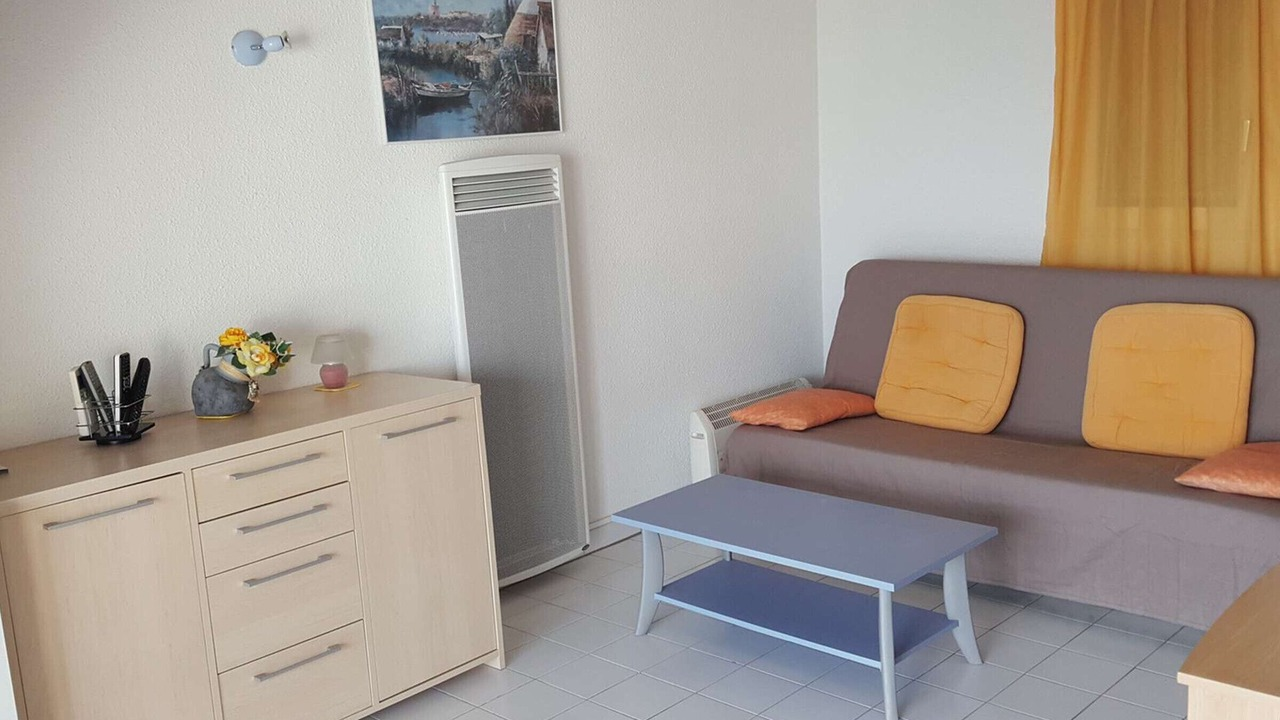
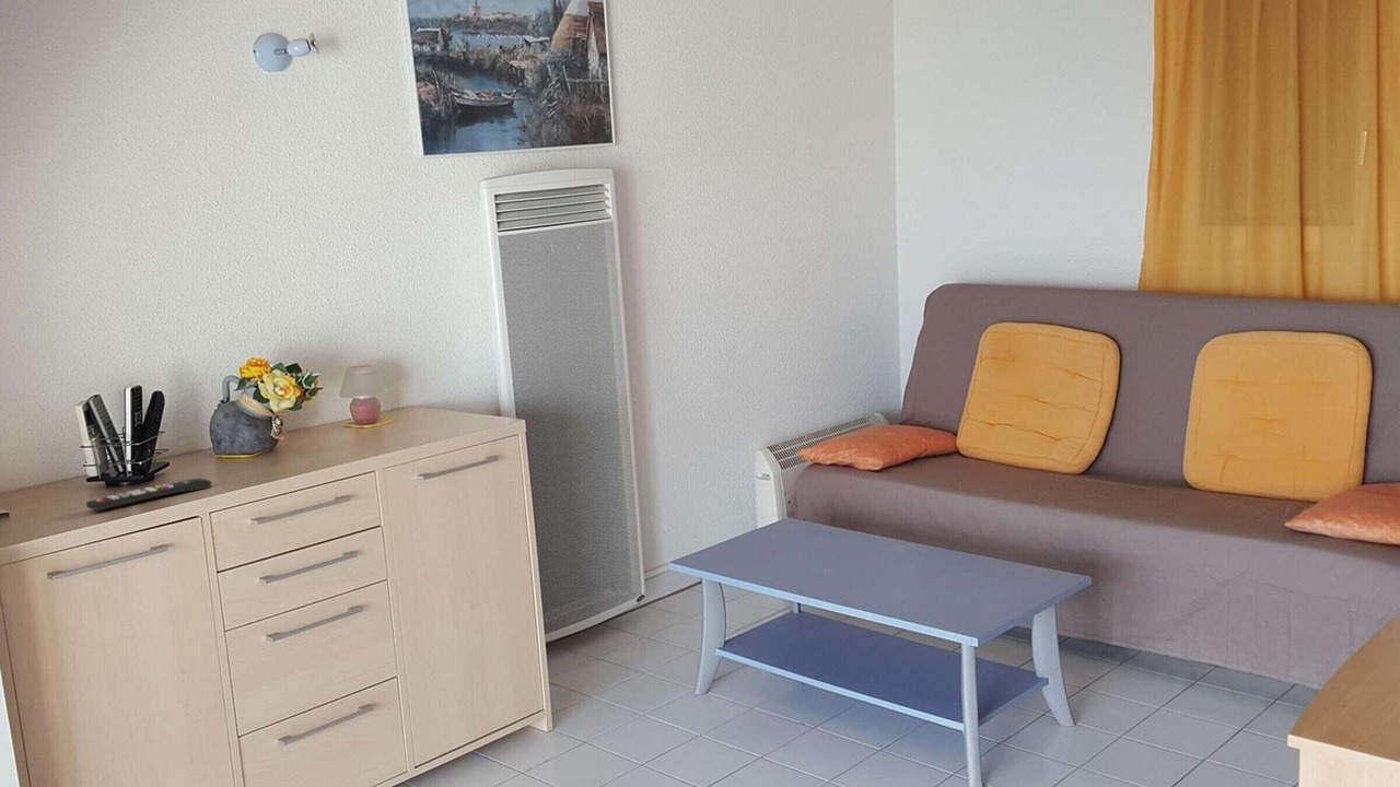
+ remote control [85,478,213,512]
